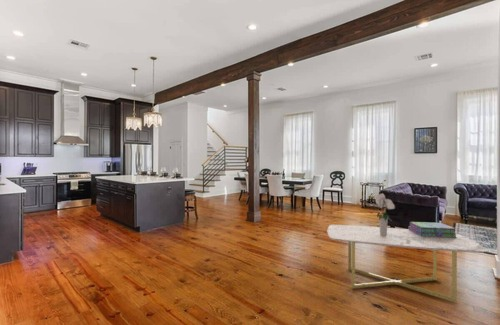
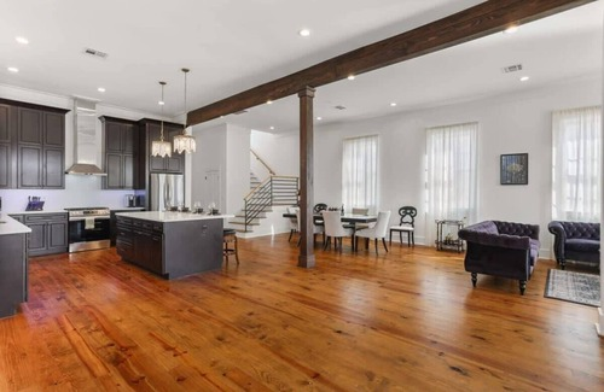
- coffee table [326,224,488,303]
- stack of books [407,221,457,238]
- bouquet [375,192,396,236]
